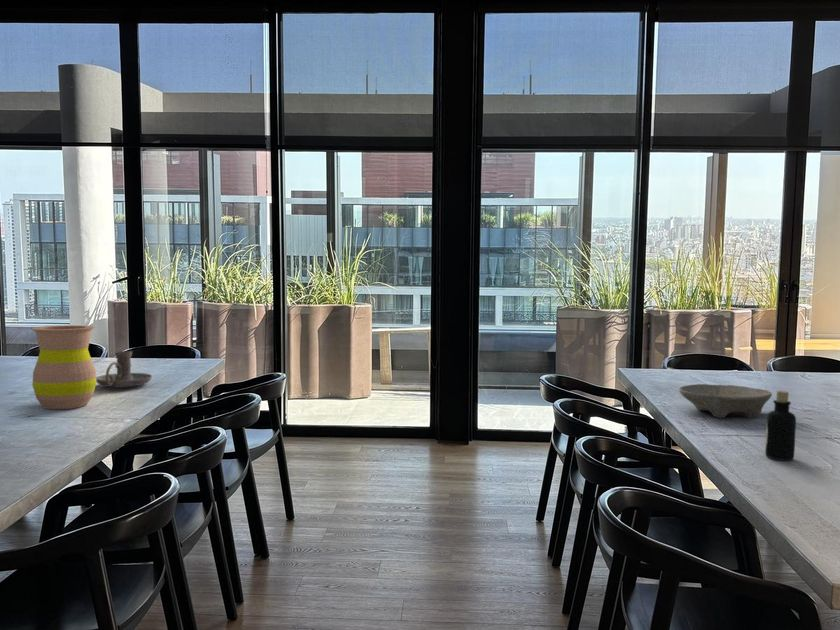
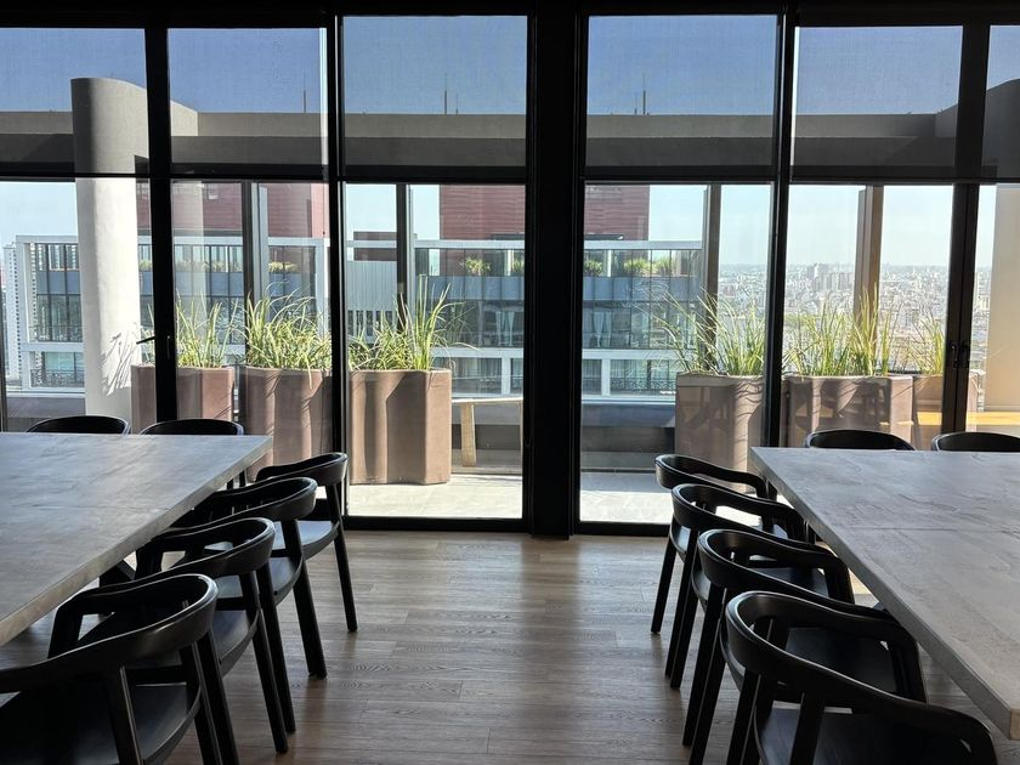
- bowl [678,383,773,419]
- candle holder [96,350,153,389]
- vase [31,324,97,410]
- bottle [764,390,797,461]
